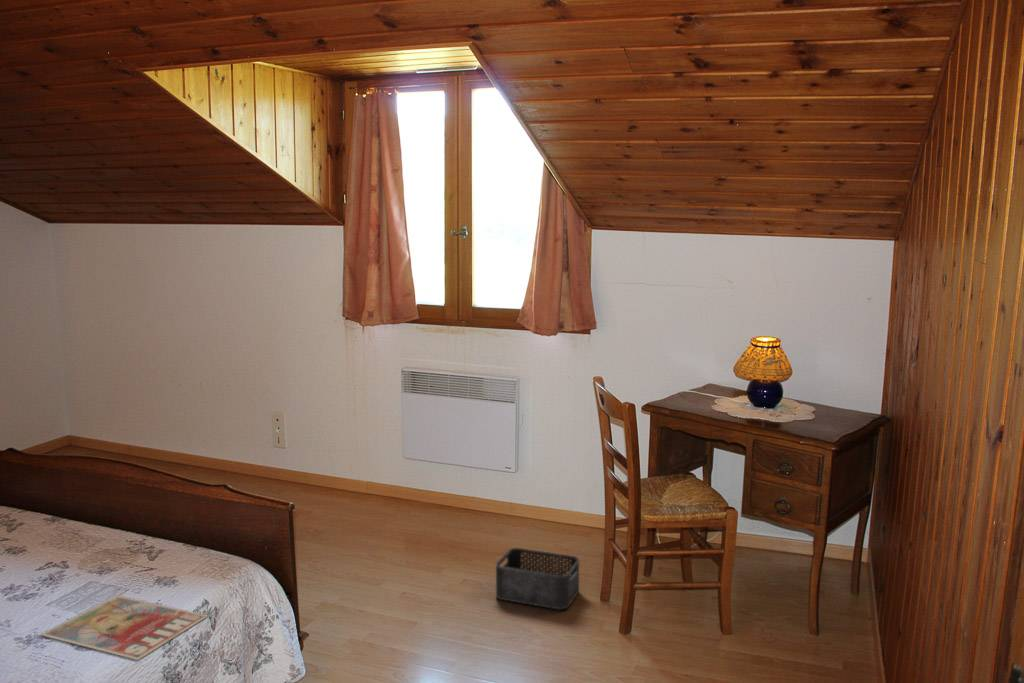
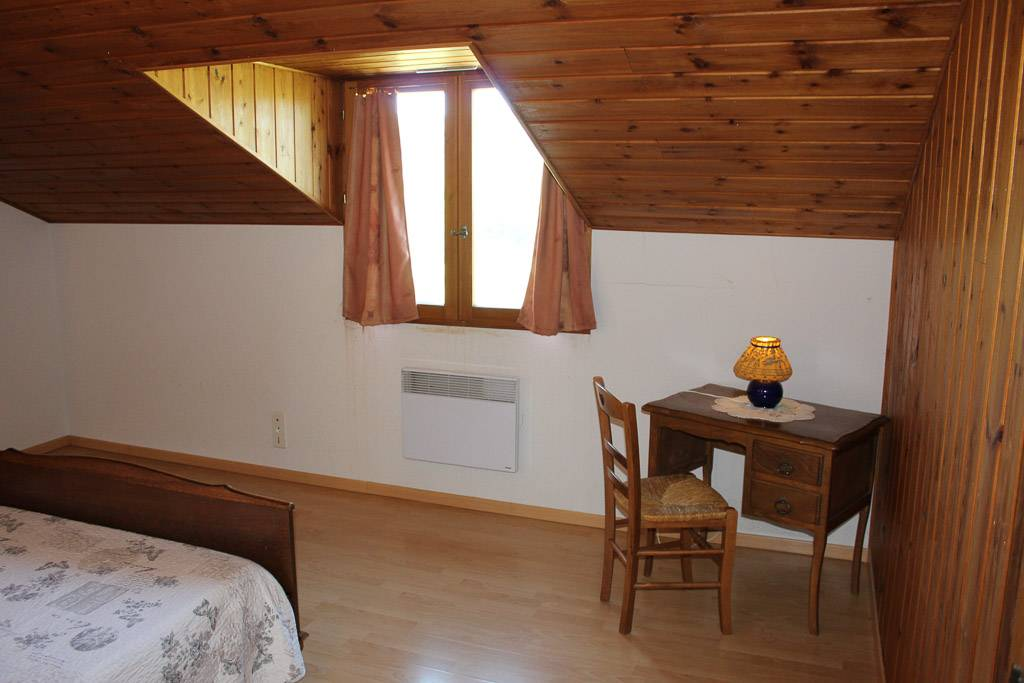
- magazine [40,594,209,661]
- storage bin [495,547,580,610]
